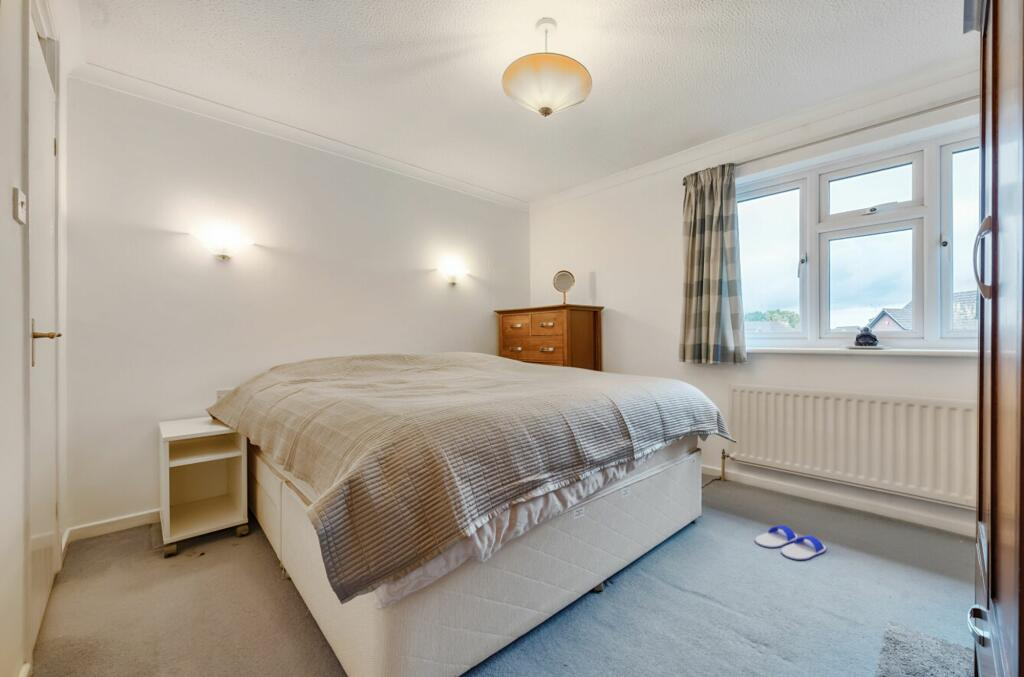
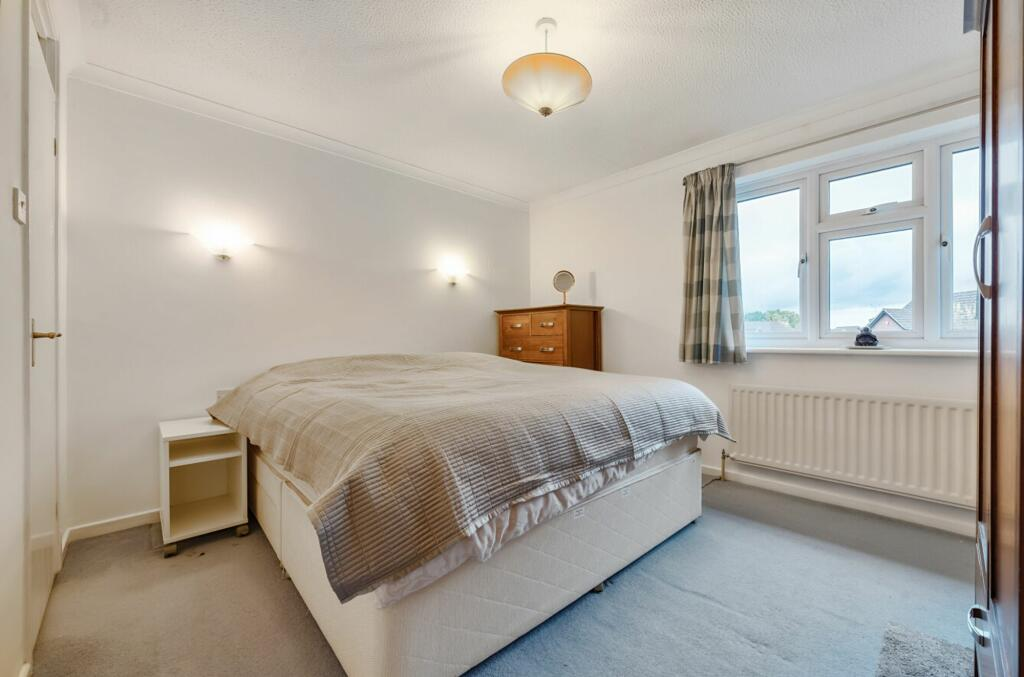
- flip-flop [754,524,827,561]
